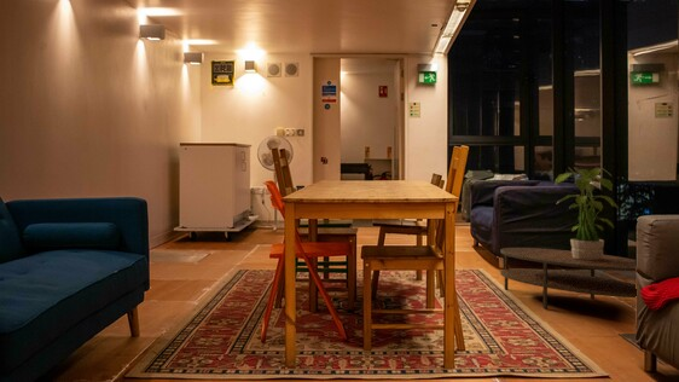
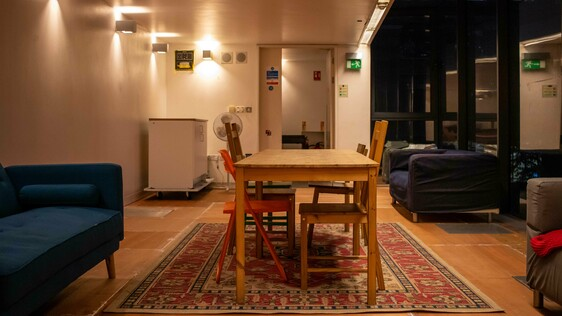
- potted plant [553,166,620,260]
- coffee table [499,247,637,311]
